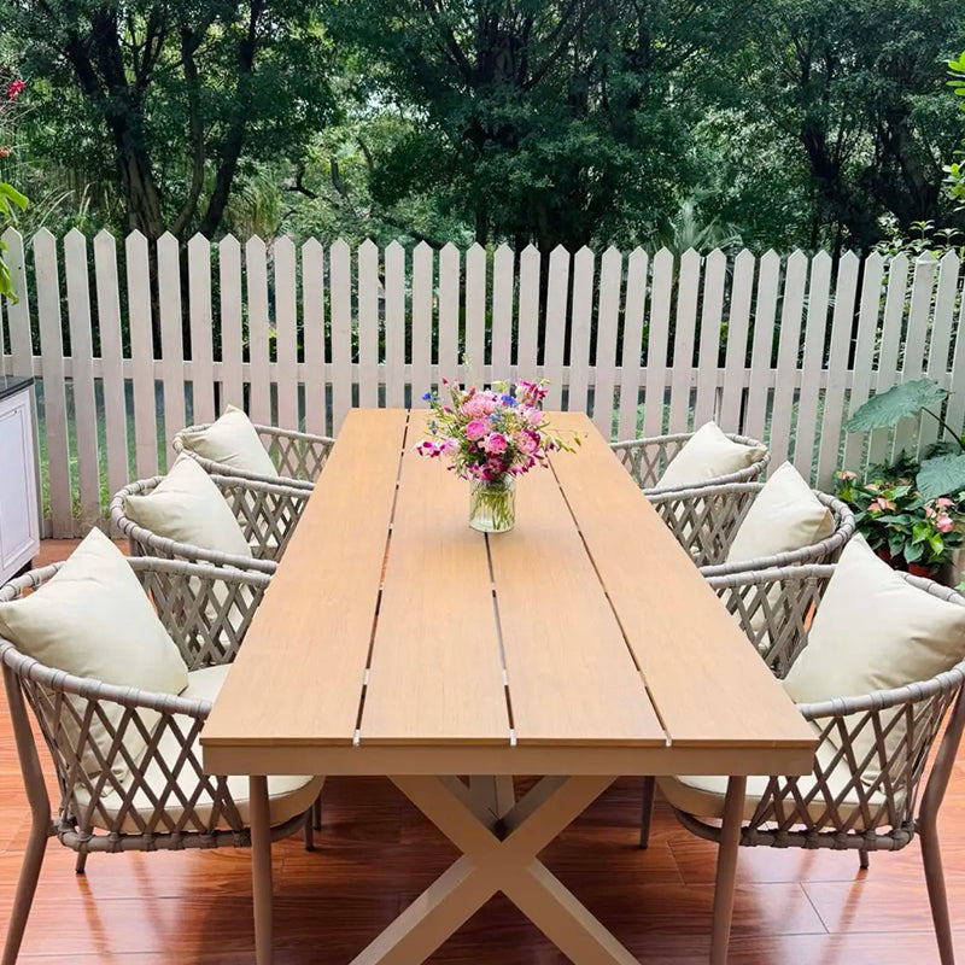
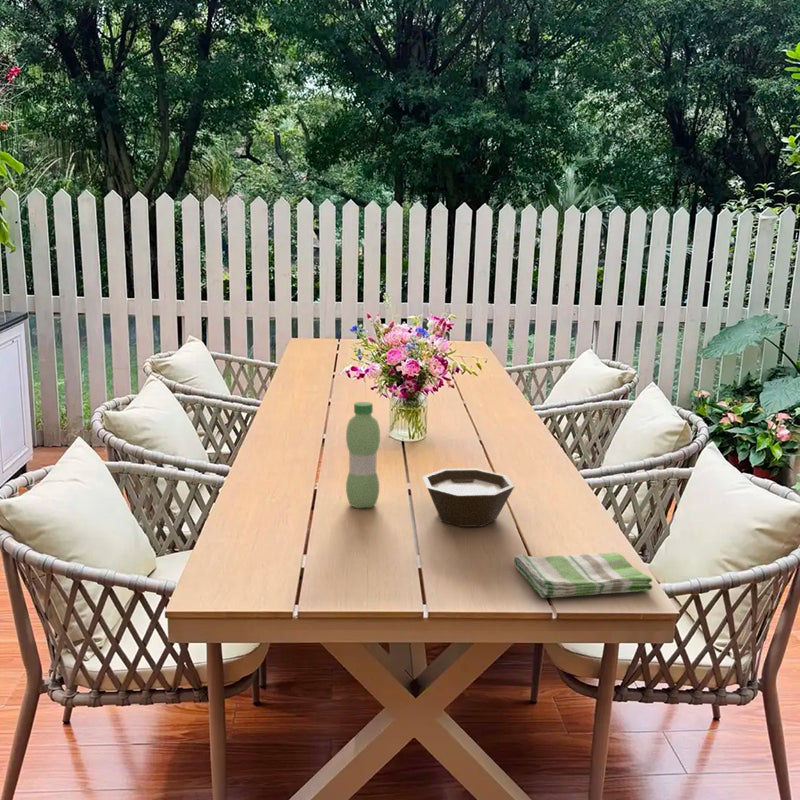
+ bowl [422,468,516,528]
+ water bottle [345,401,381,509]
+ dish towel [512,552,653,599]
